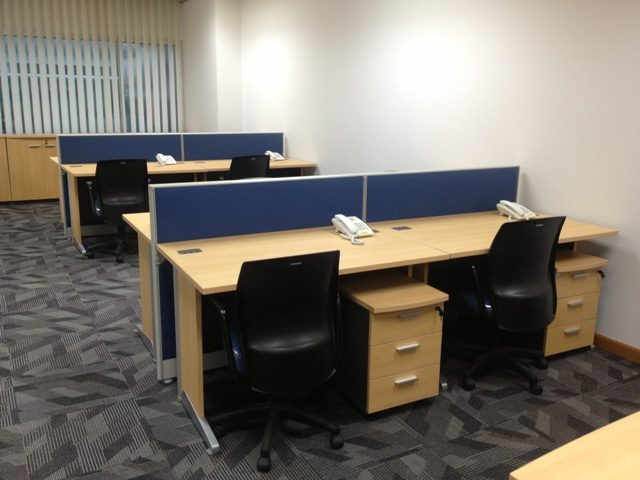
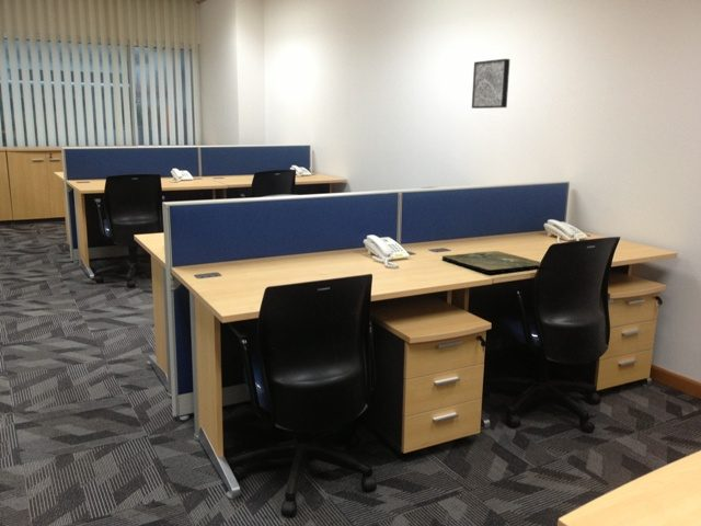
+ wall art [471,58,512,110]
+ aerial map [441,250,544,275]
